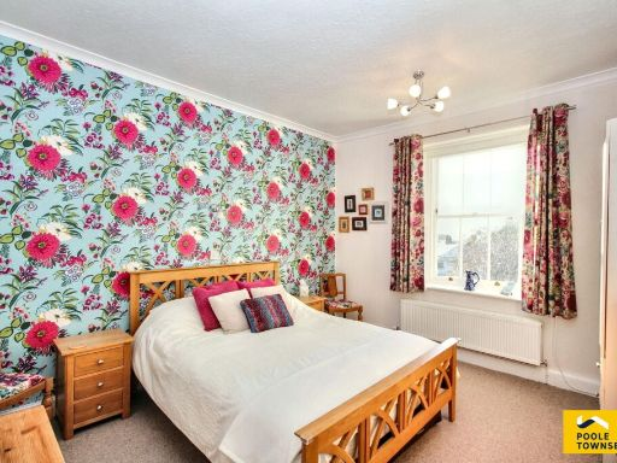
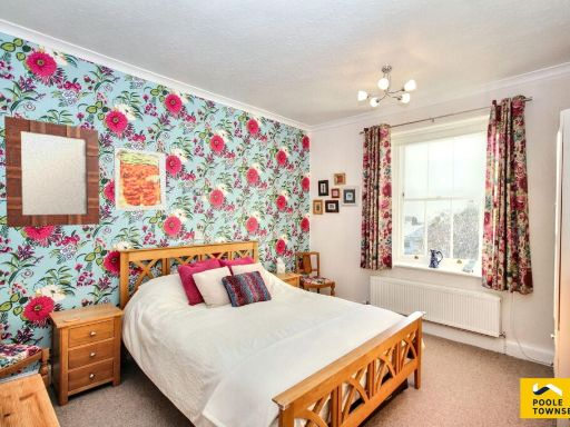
+ home mirror [3,115,101,229]
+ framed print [112,146,167,211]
